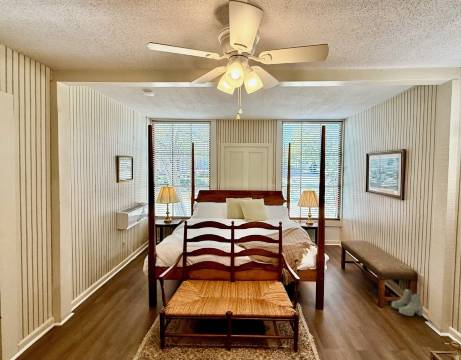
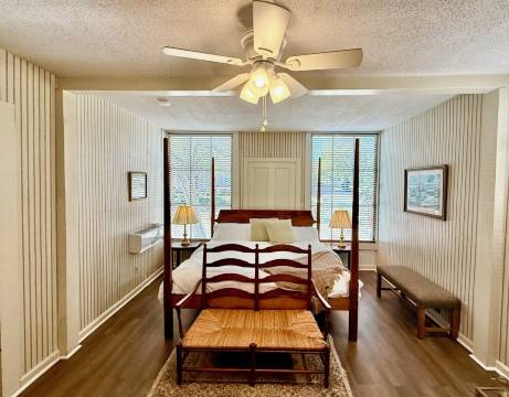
- boots [391,288,424,317]
